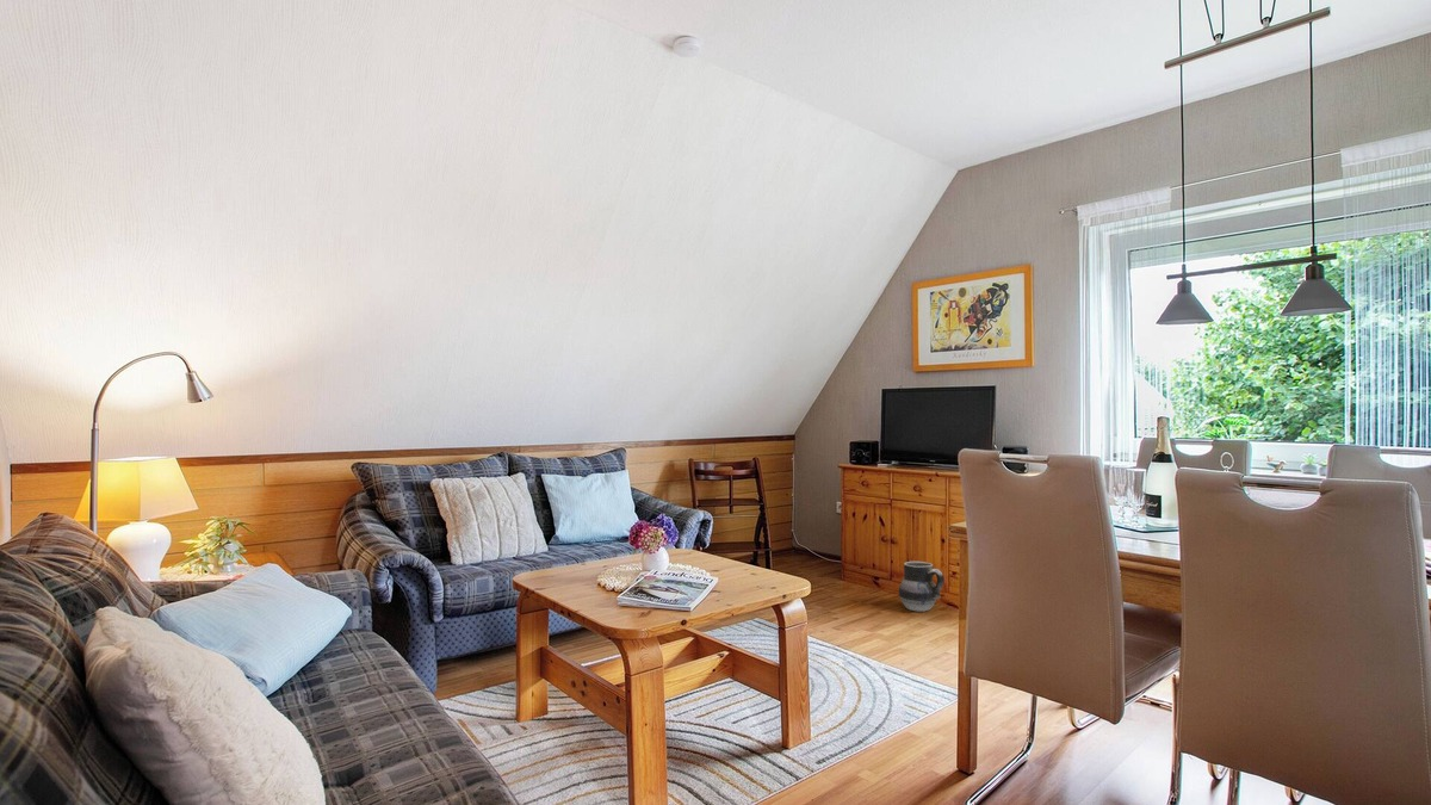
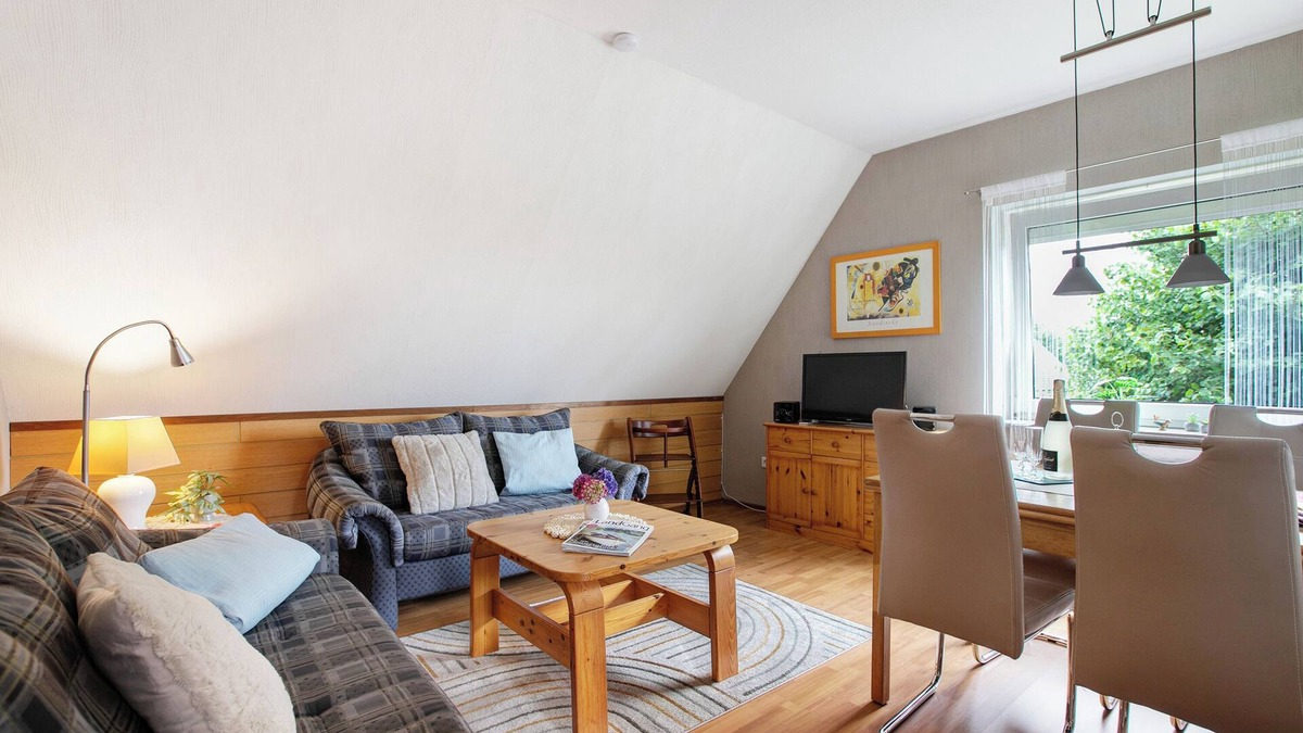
- ceramic jug [898,561,946,613]
